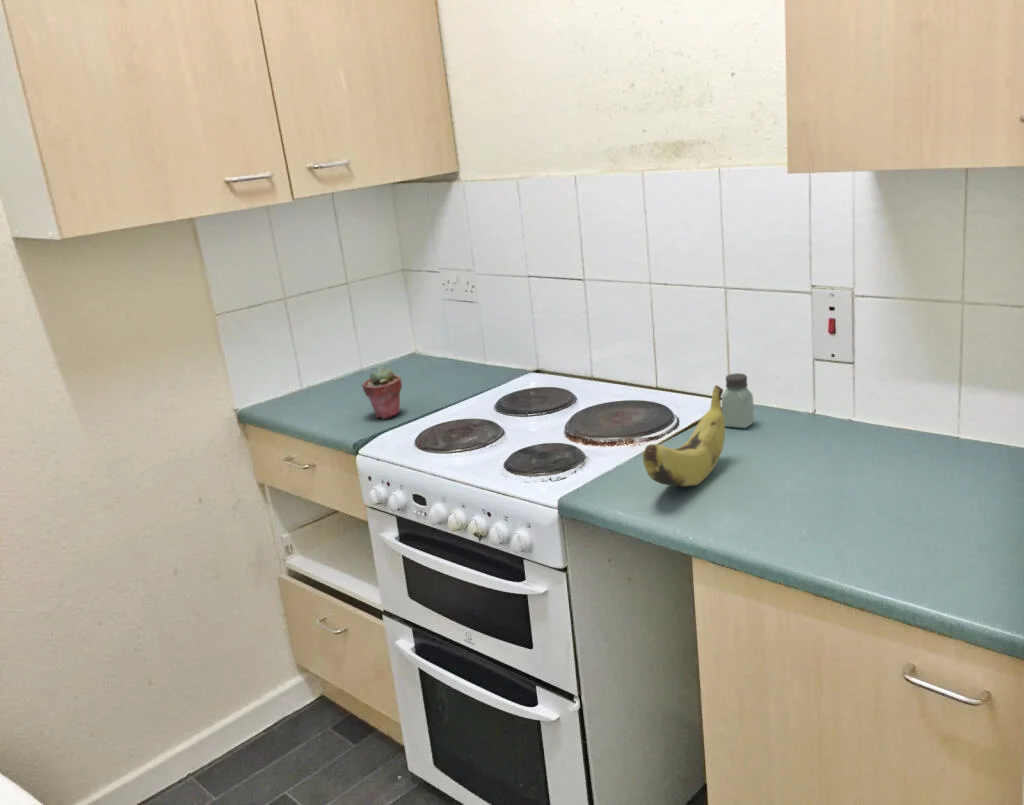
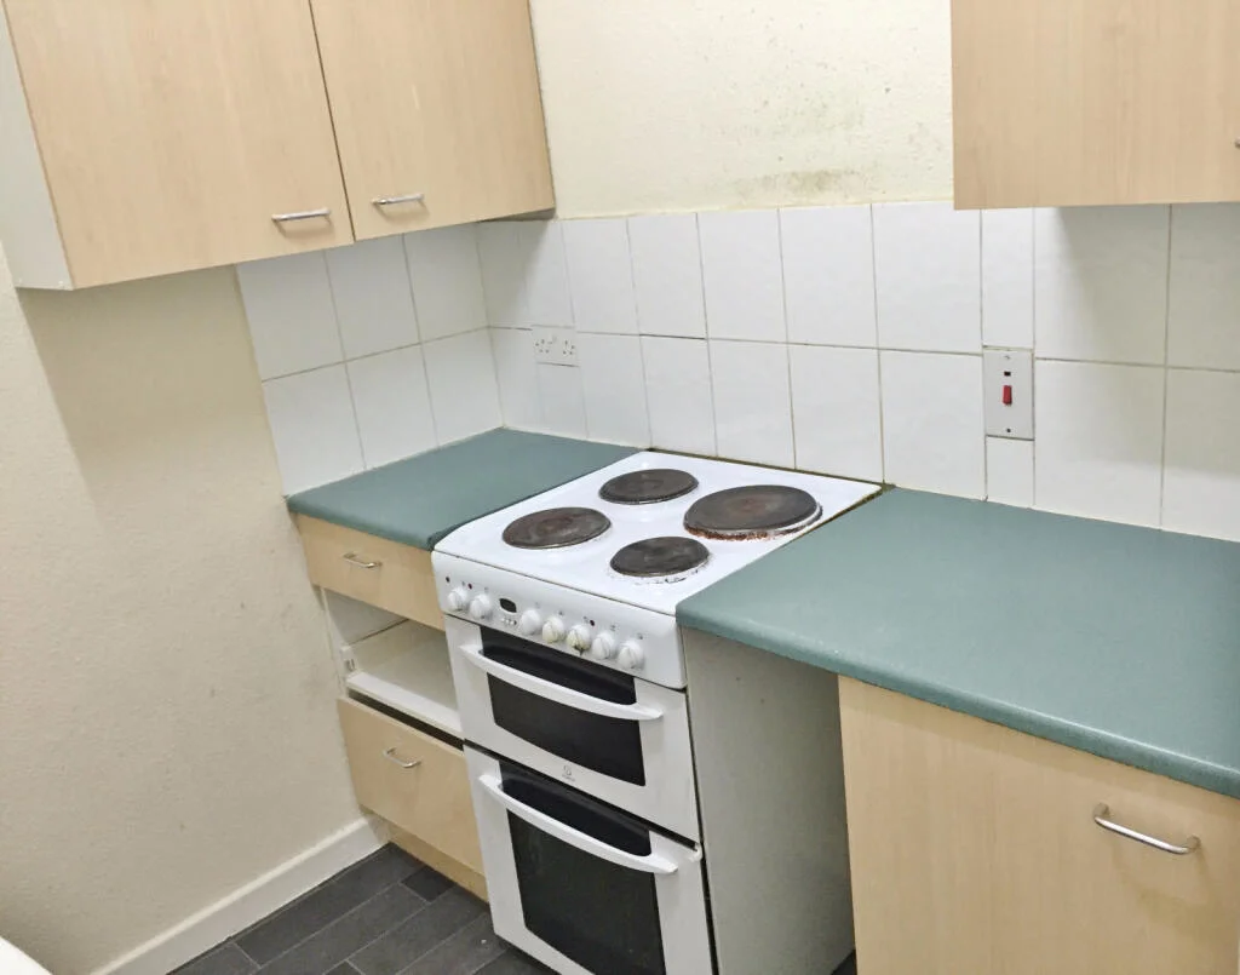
- banana [642,384,726,487]
- saltshaker [721,372,755,429]
- potted succulent [361,365,403,420]
